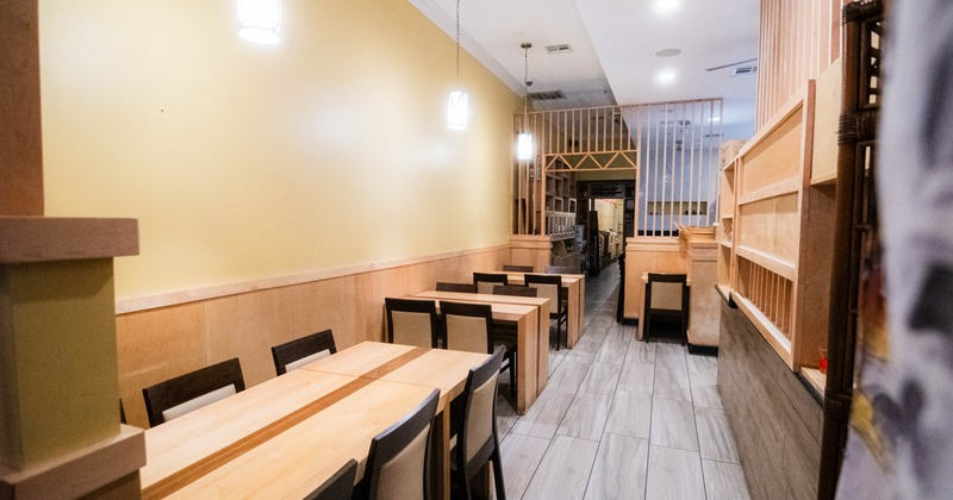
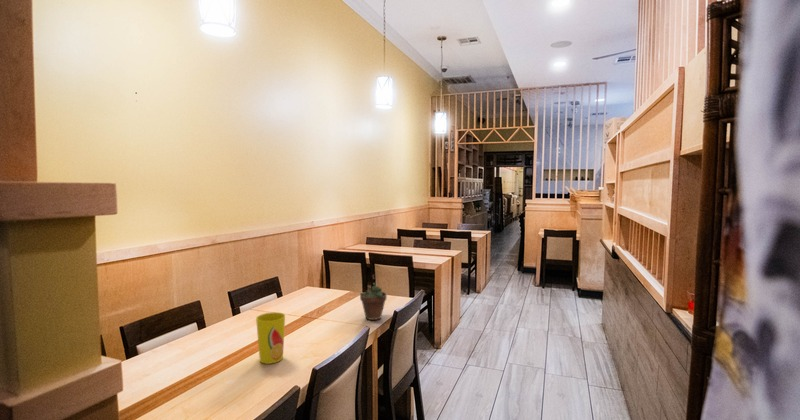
+ succulent plant [359,273,388,321]
+ cup [255,311,286,365]
